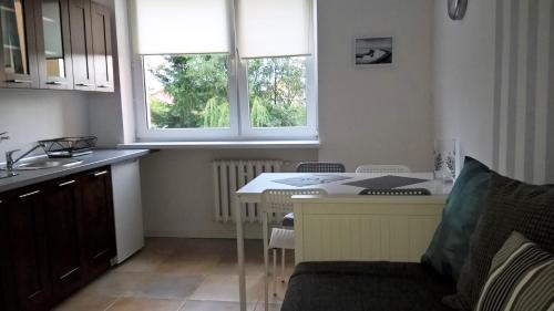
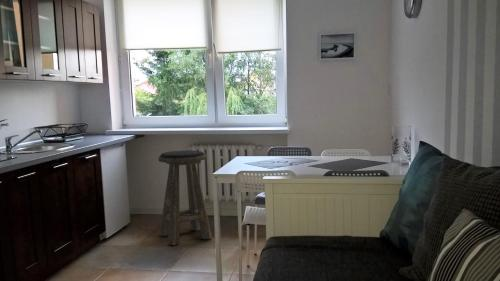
+ stool [157,149,212,246]
